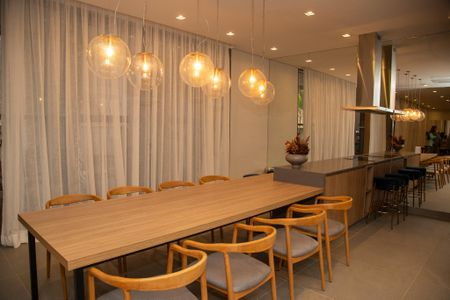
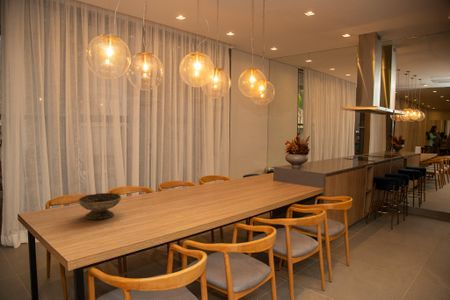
+ decorative bowl [77,192,122,220]
